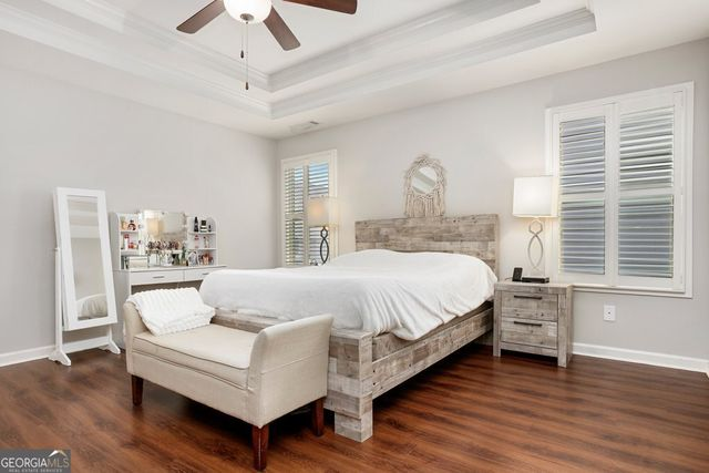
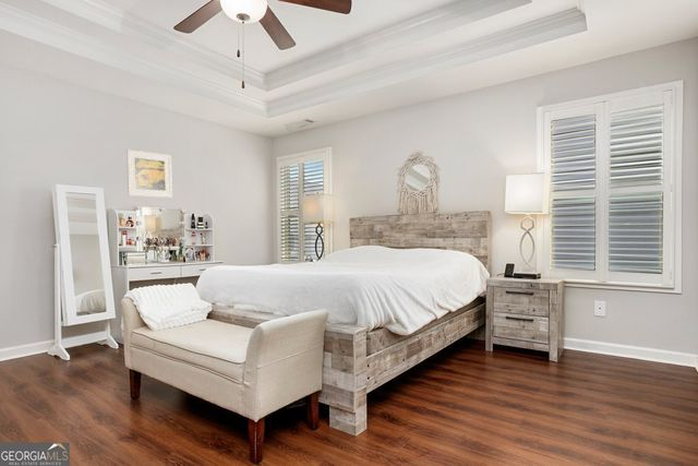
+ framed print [125,148,173,199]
